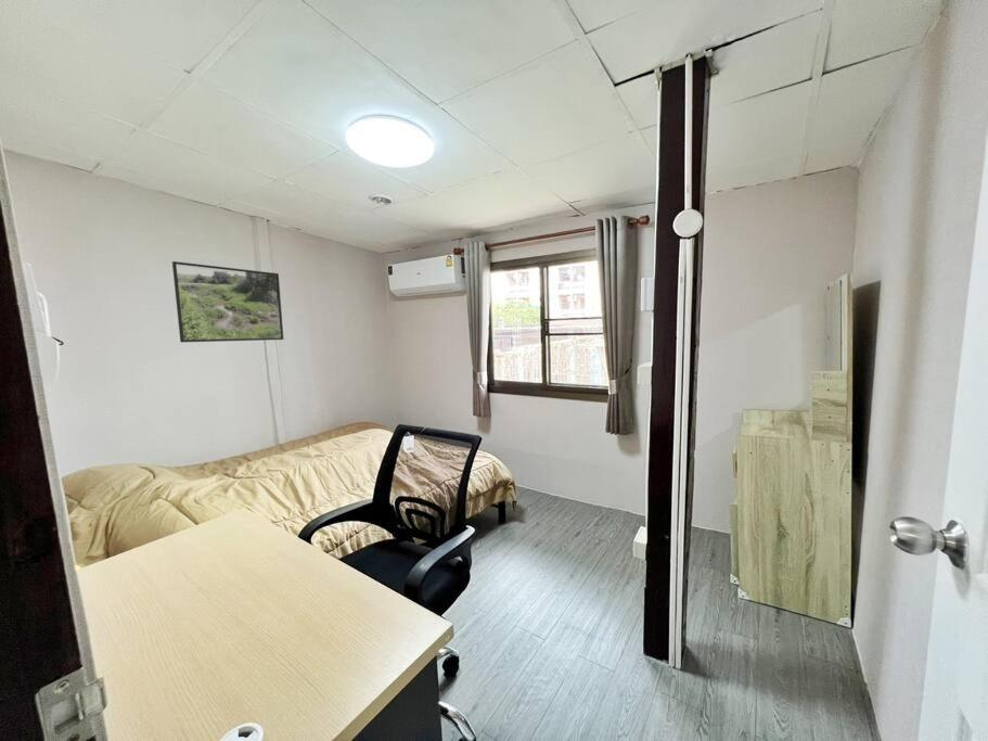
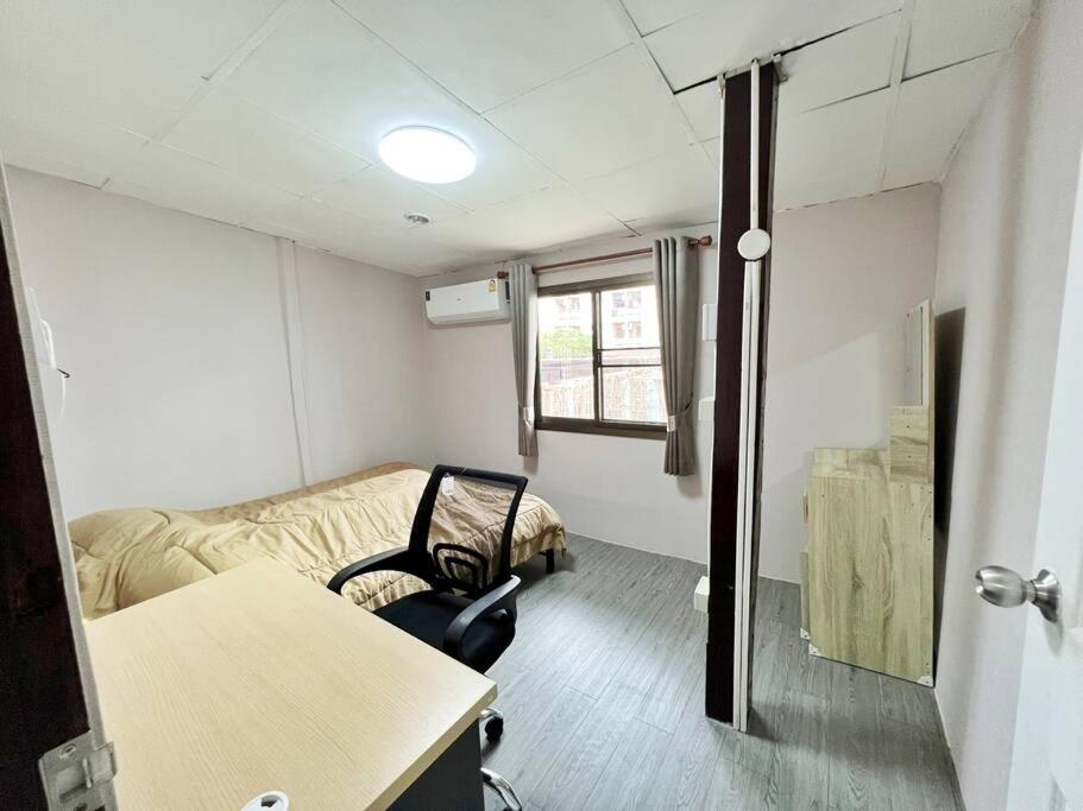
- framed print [171,260,284,343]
